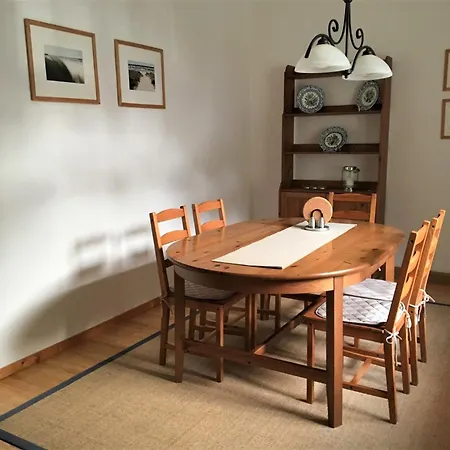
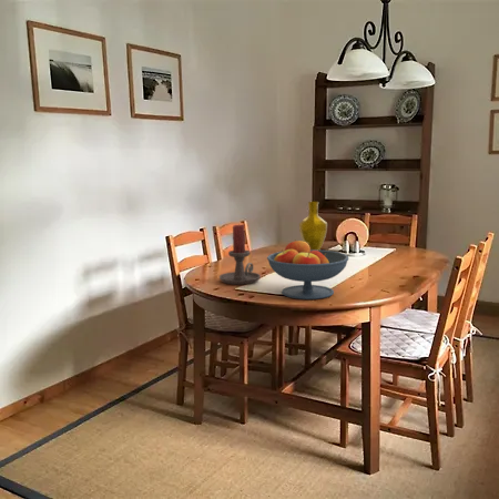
+ candle holder [218,223,262,285]
+ vase [298,201,328,251]
+ fruit bowl [266,238,349,301]
